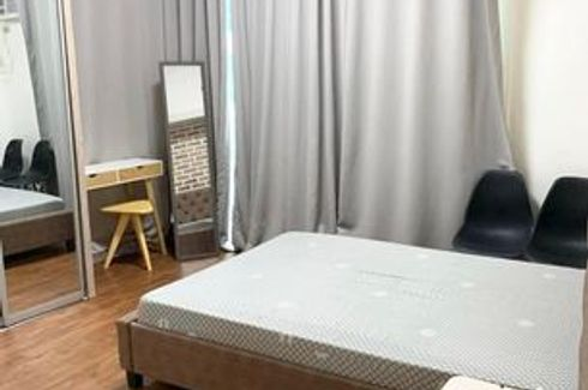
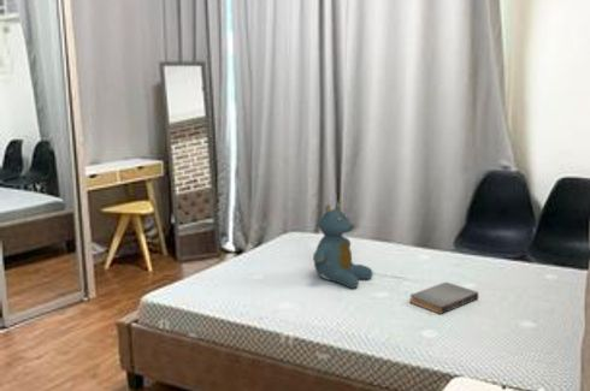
+ teddy bear [312,200,374,290]
+ book [409,282,479,315]
